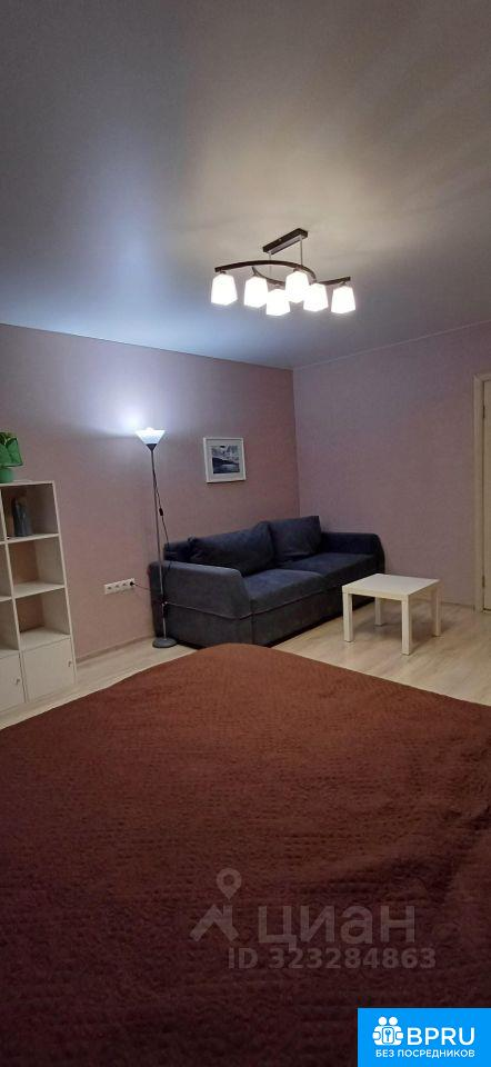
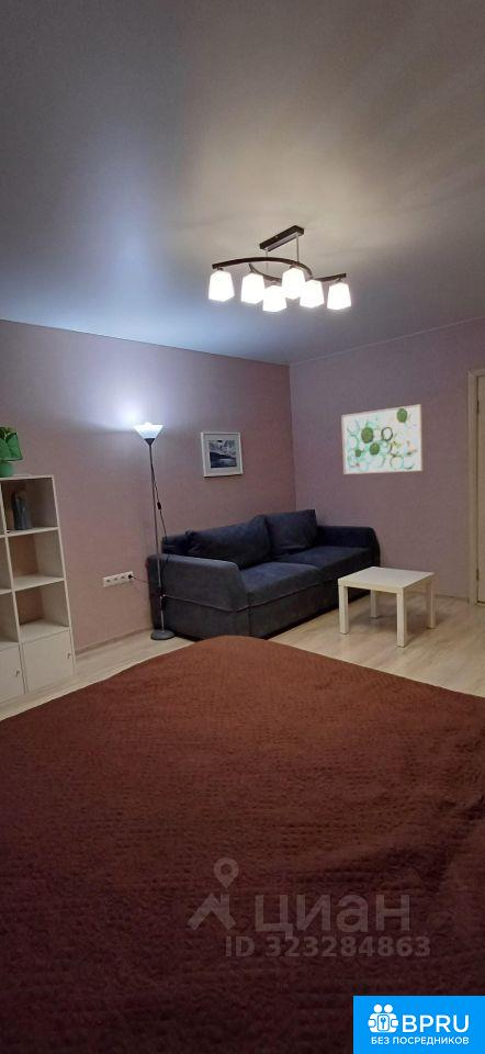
+ wall art [340,403,425,475]
